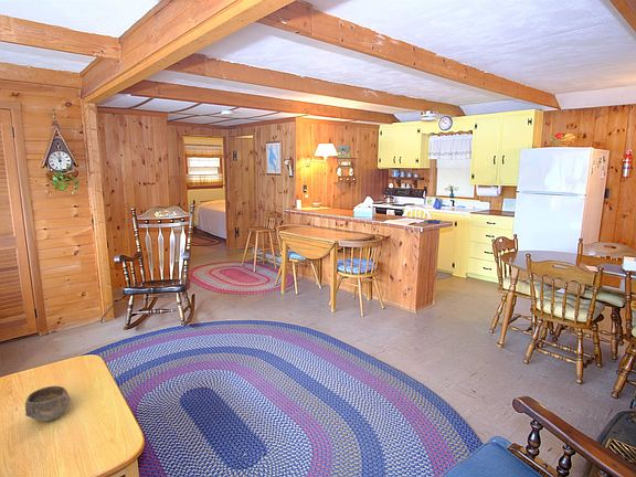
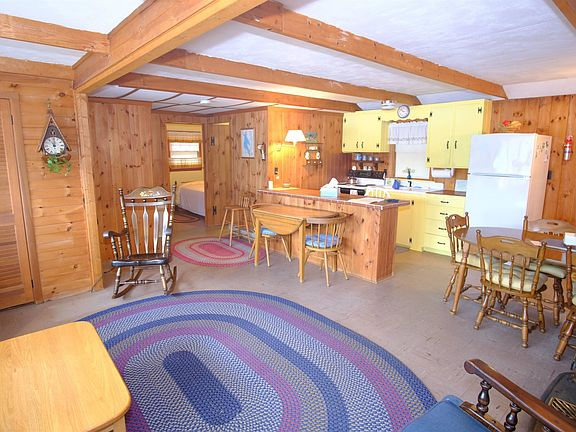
- bowl [24,385,72,423]
